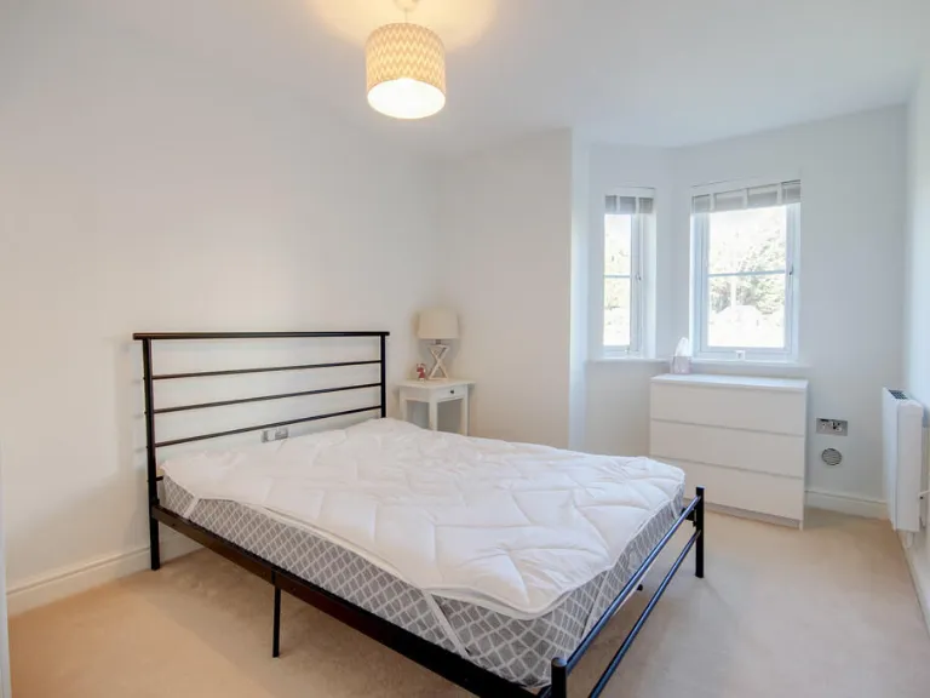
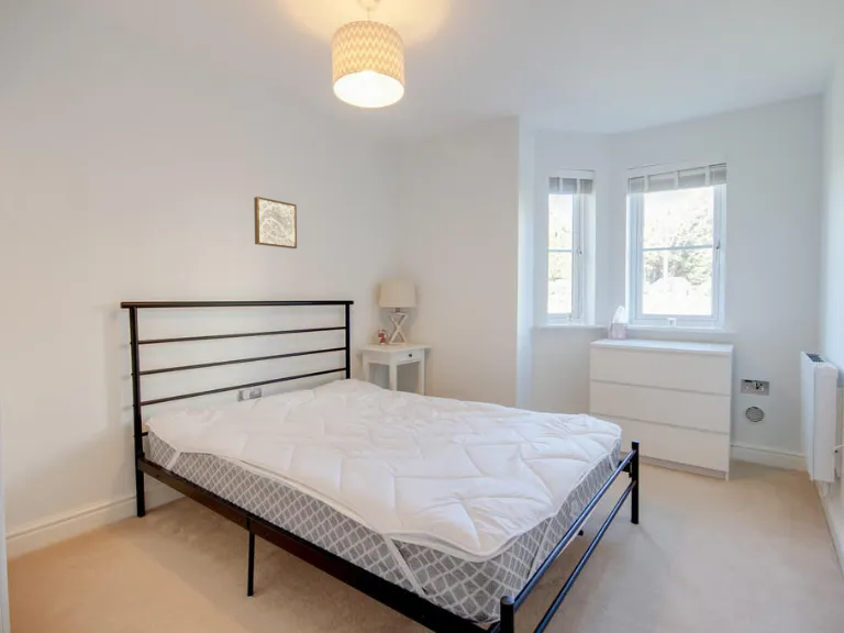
+ wall art [253,196,298,249]
